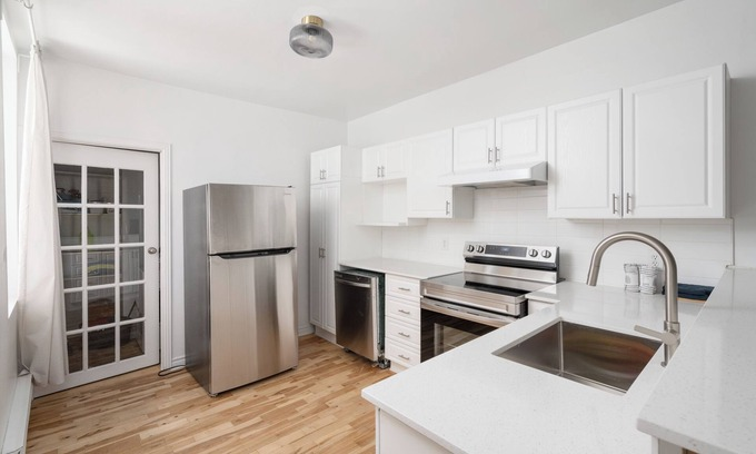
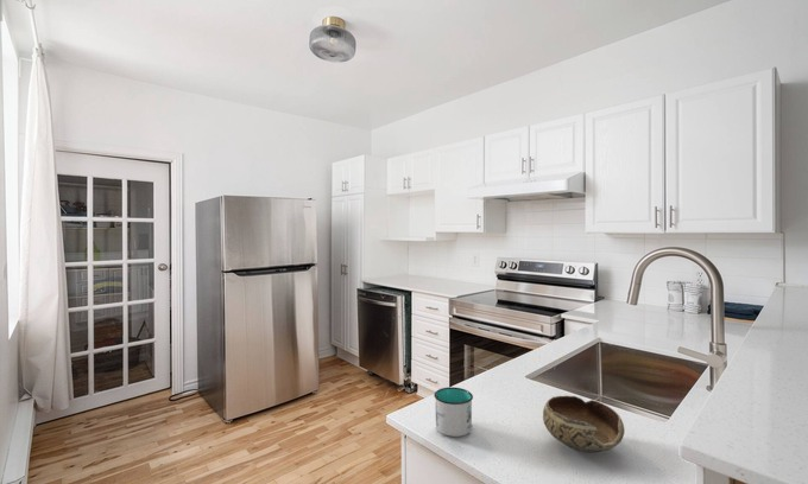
+ mug [433,386,474,438]
+ bowl [542,395,625,453]
